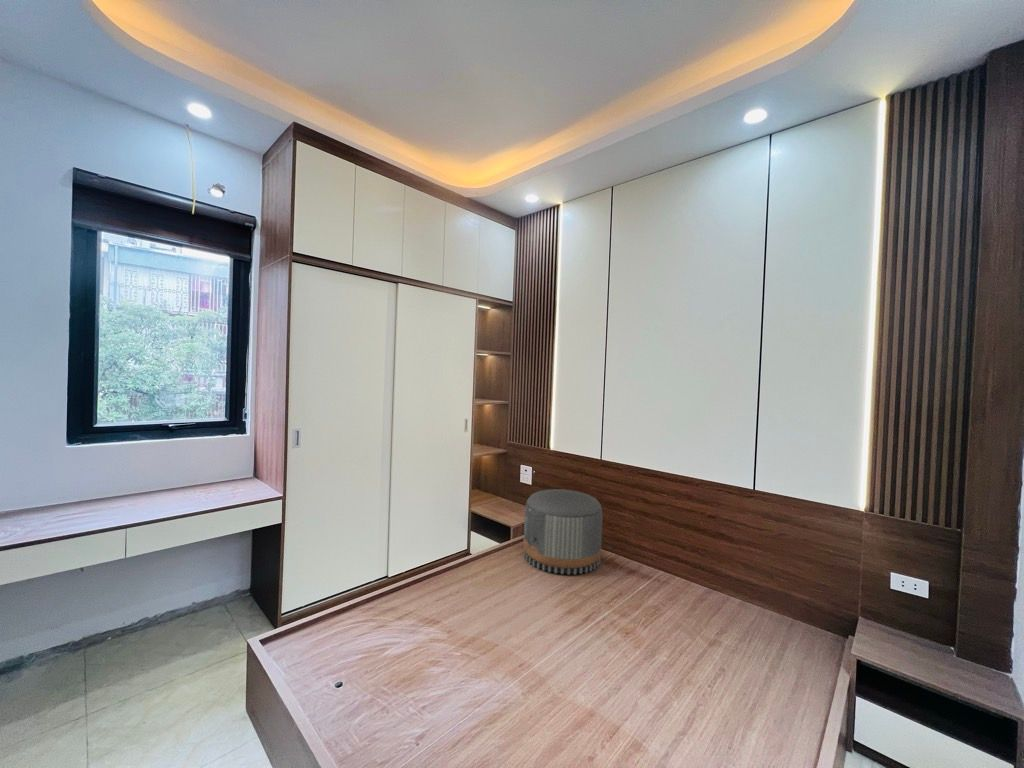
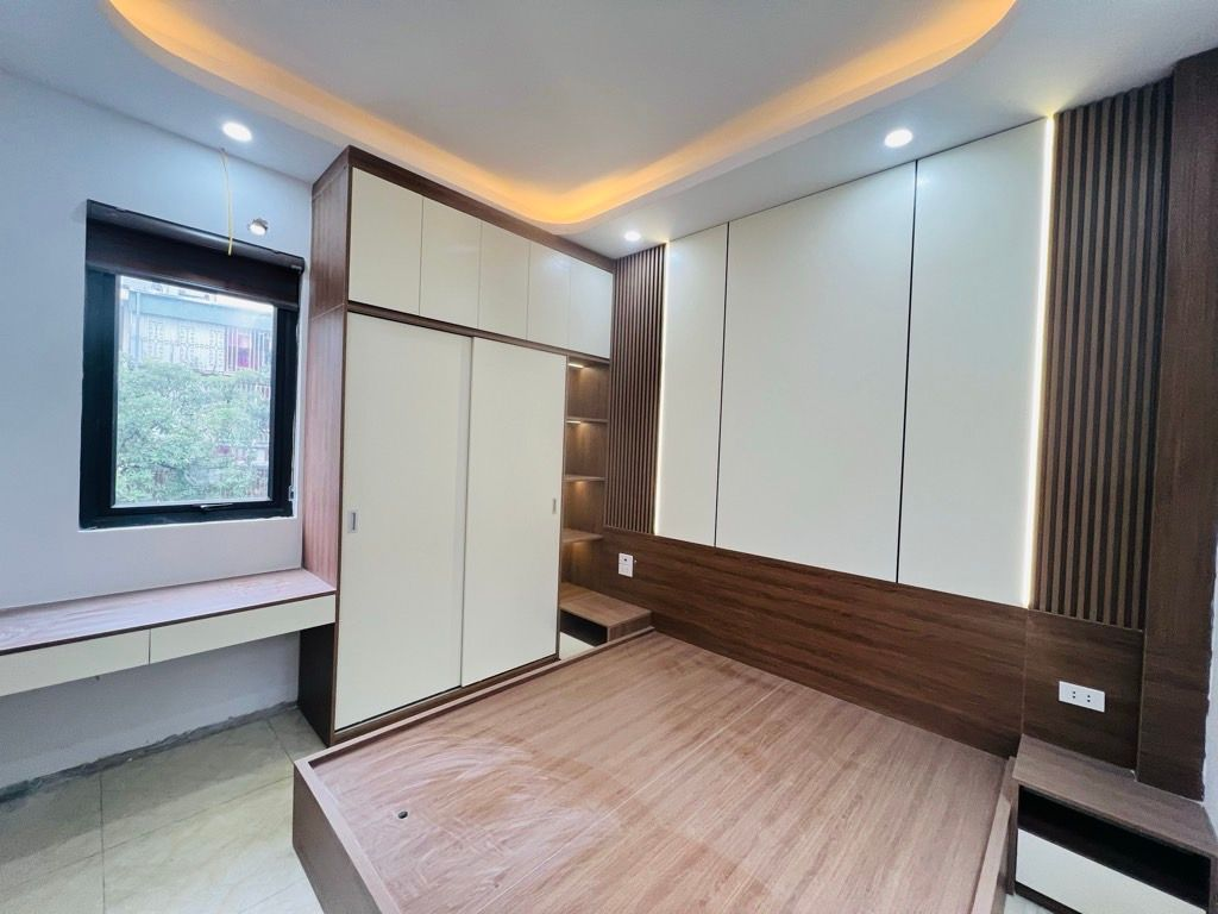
- pouf [522,488,603,575]
